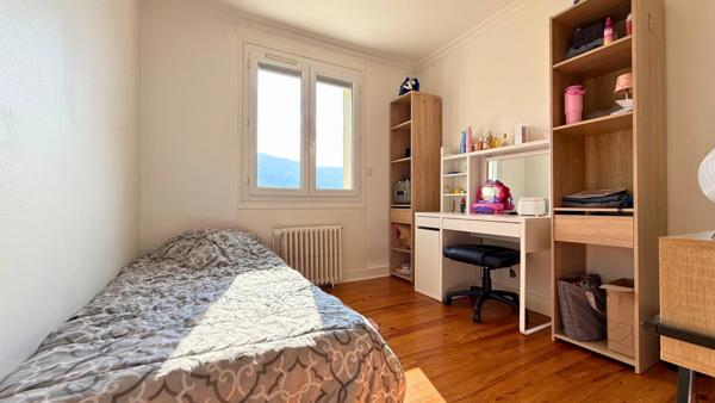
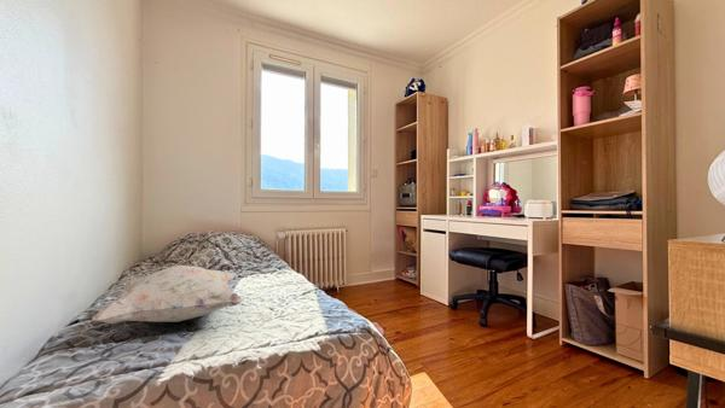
+ decorative pillow [91,263,245,325]
